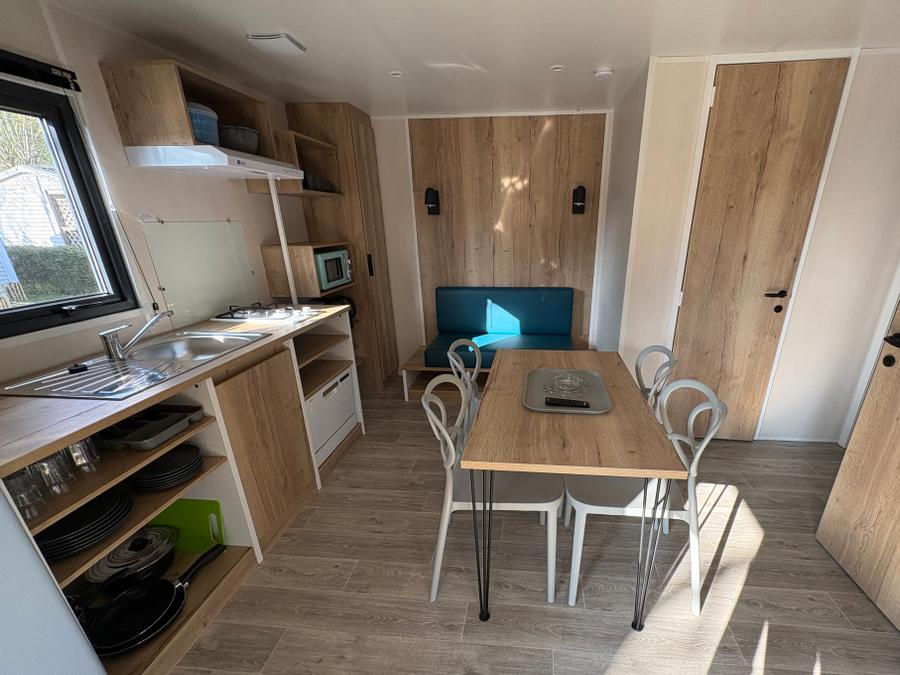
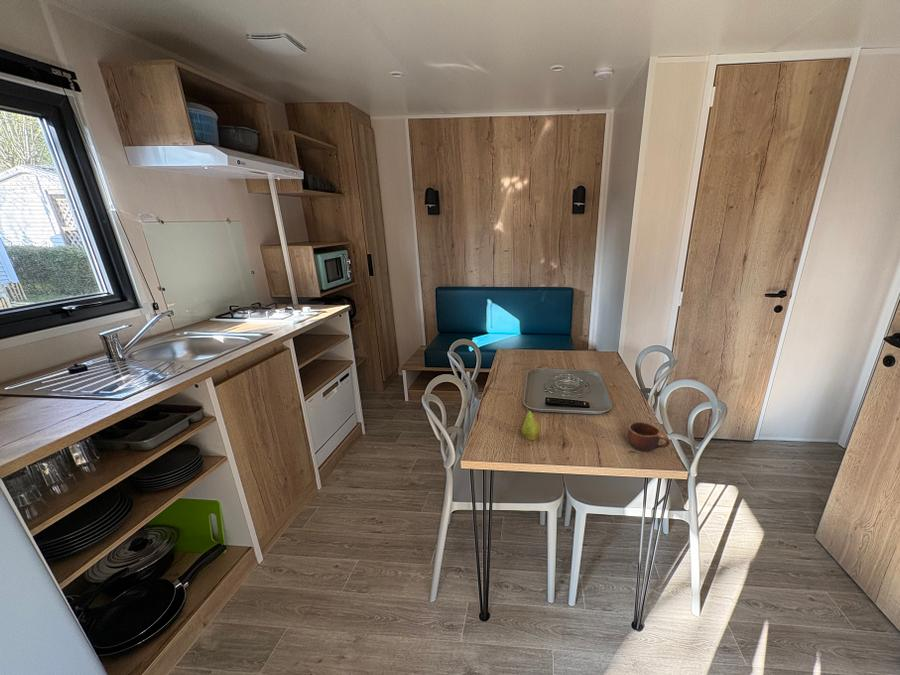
+ fruit [521,406,541,441]
+ mug [627,421,671,453]
